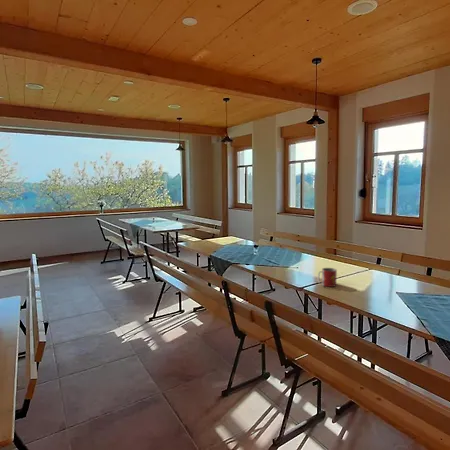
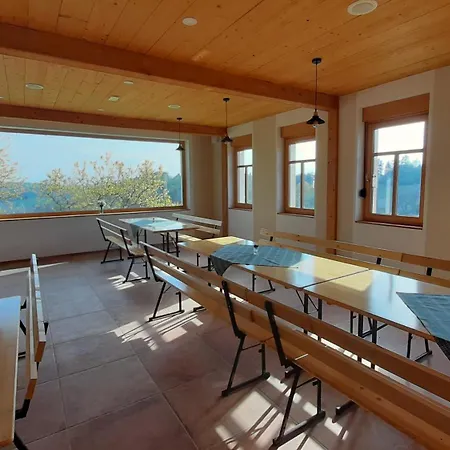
- mug [317,267,338,288]
